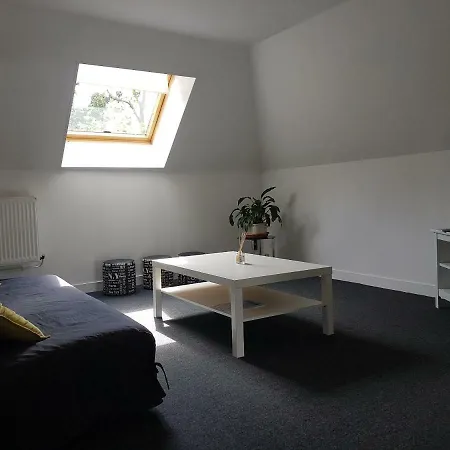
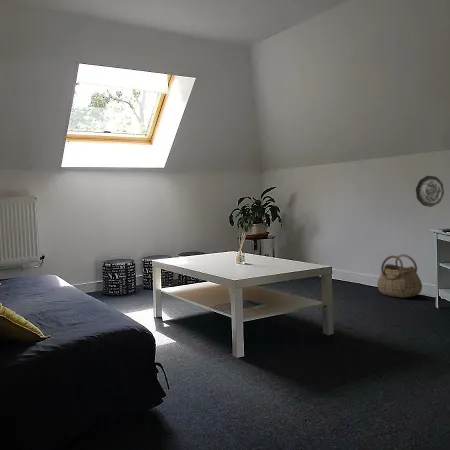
+ decorative plate [415,175,445,208]
+ basket [376,253,423,299]
